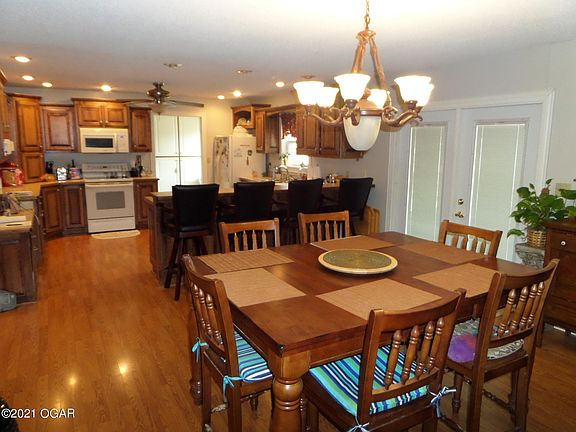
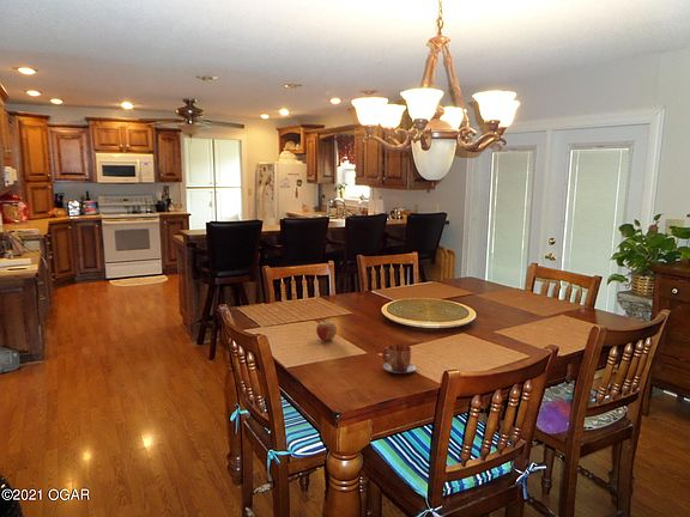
+ fruit [315,318,338,341]
+ mug [381,343,417,375]
